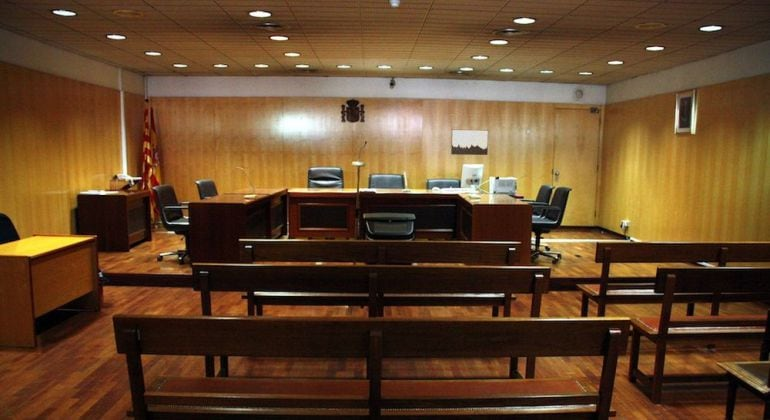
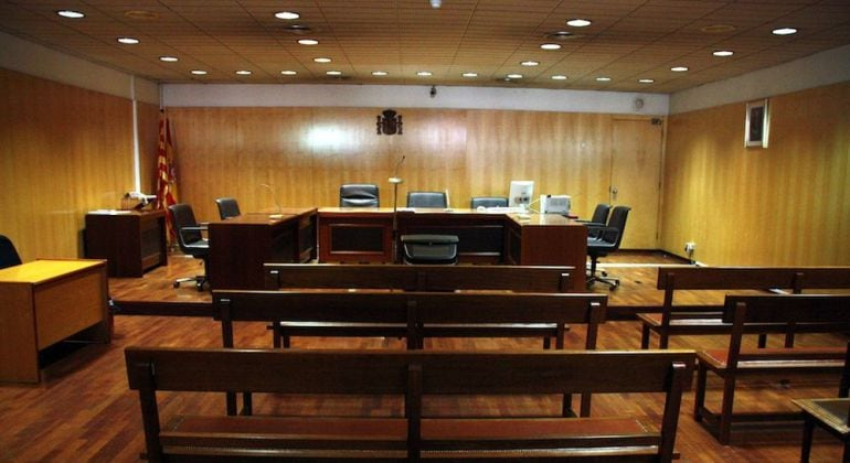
- wall art [450,129,489,156]
